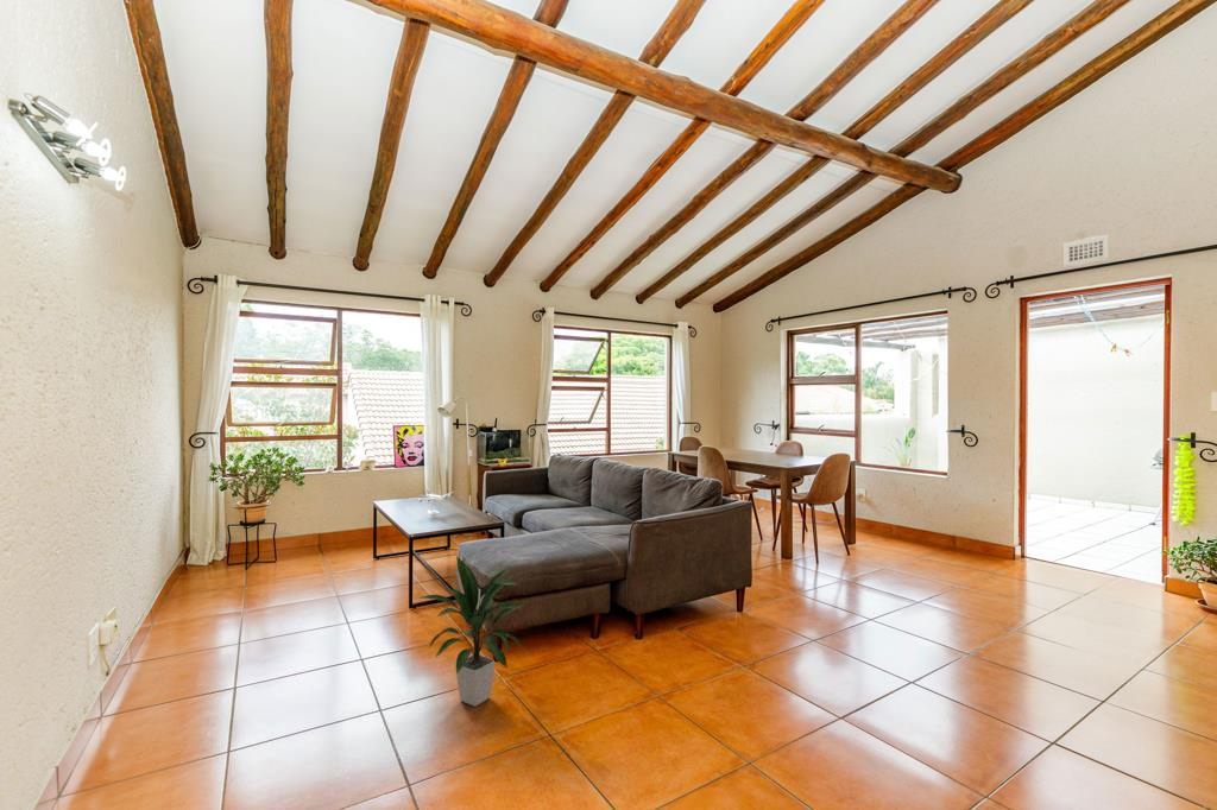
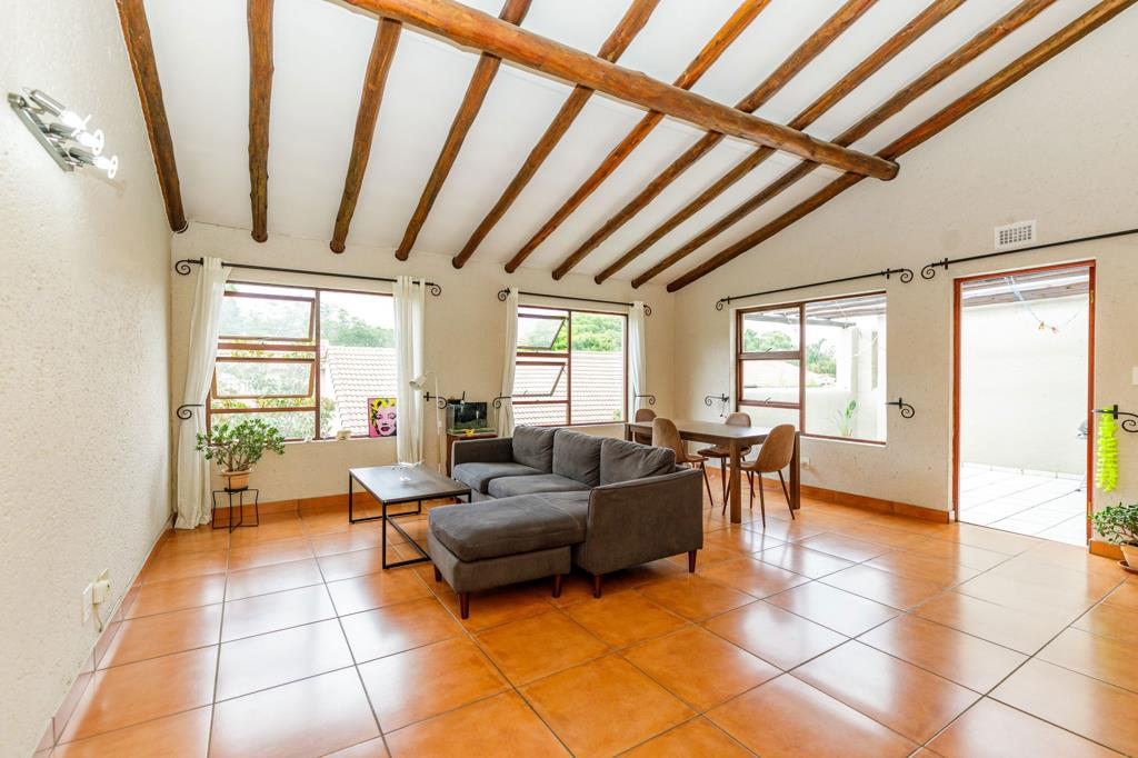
- indoor plant [414,555,525,708]
